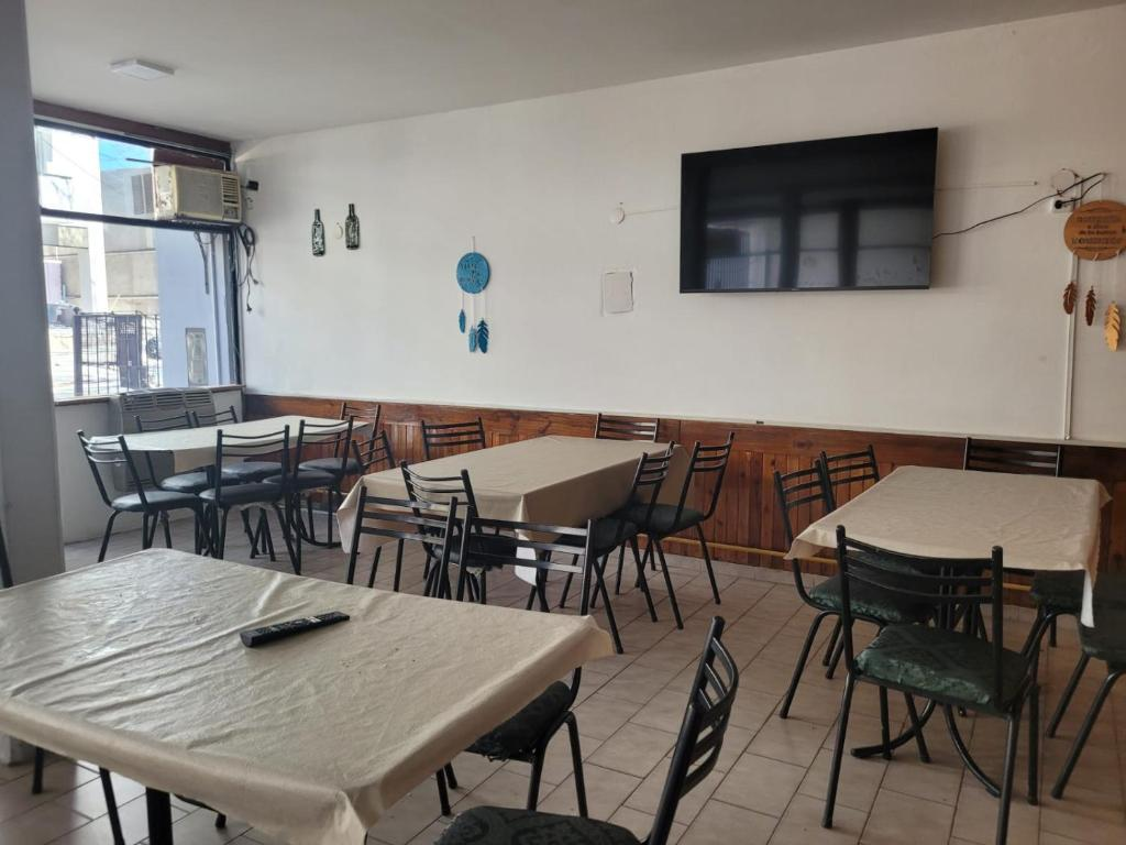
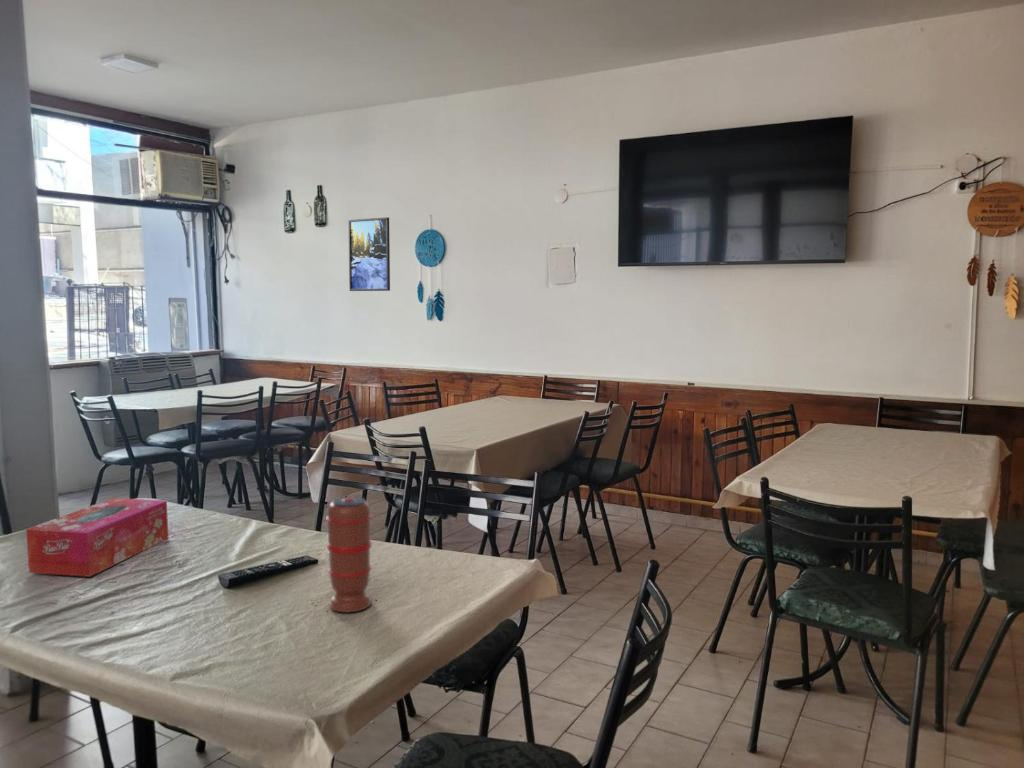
+ tissue box [25,497,169,578]
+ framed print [347,216,391,292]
+ spice grinder [325,496,373,613]
